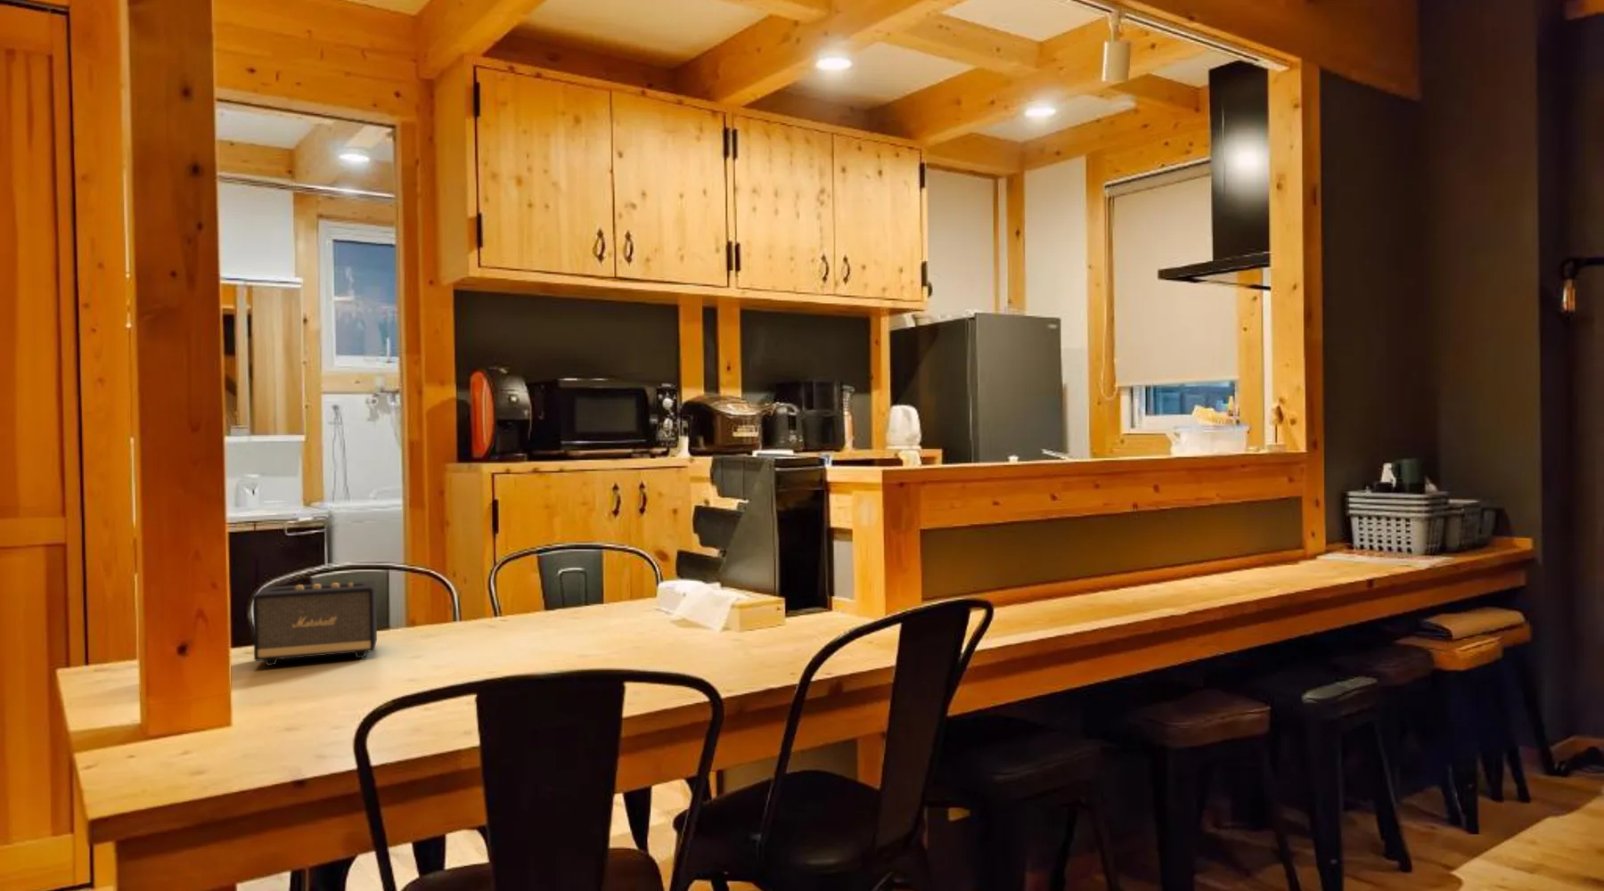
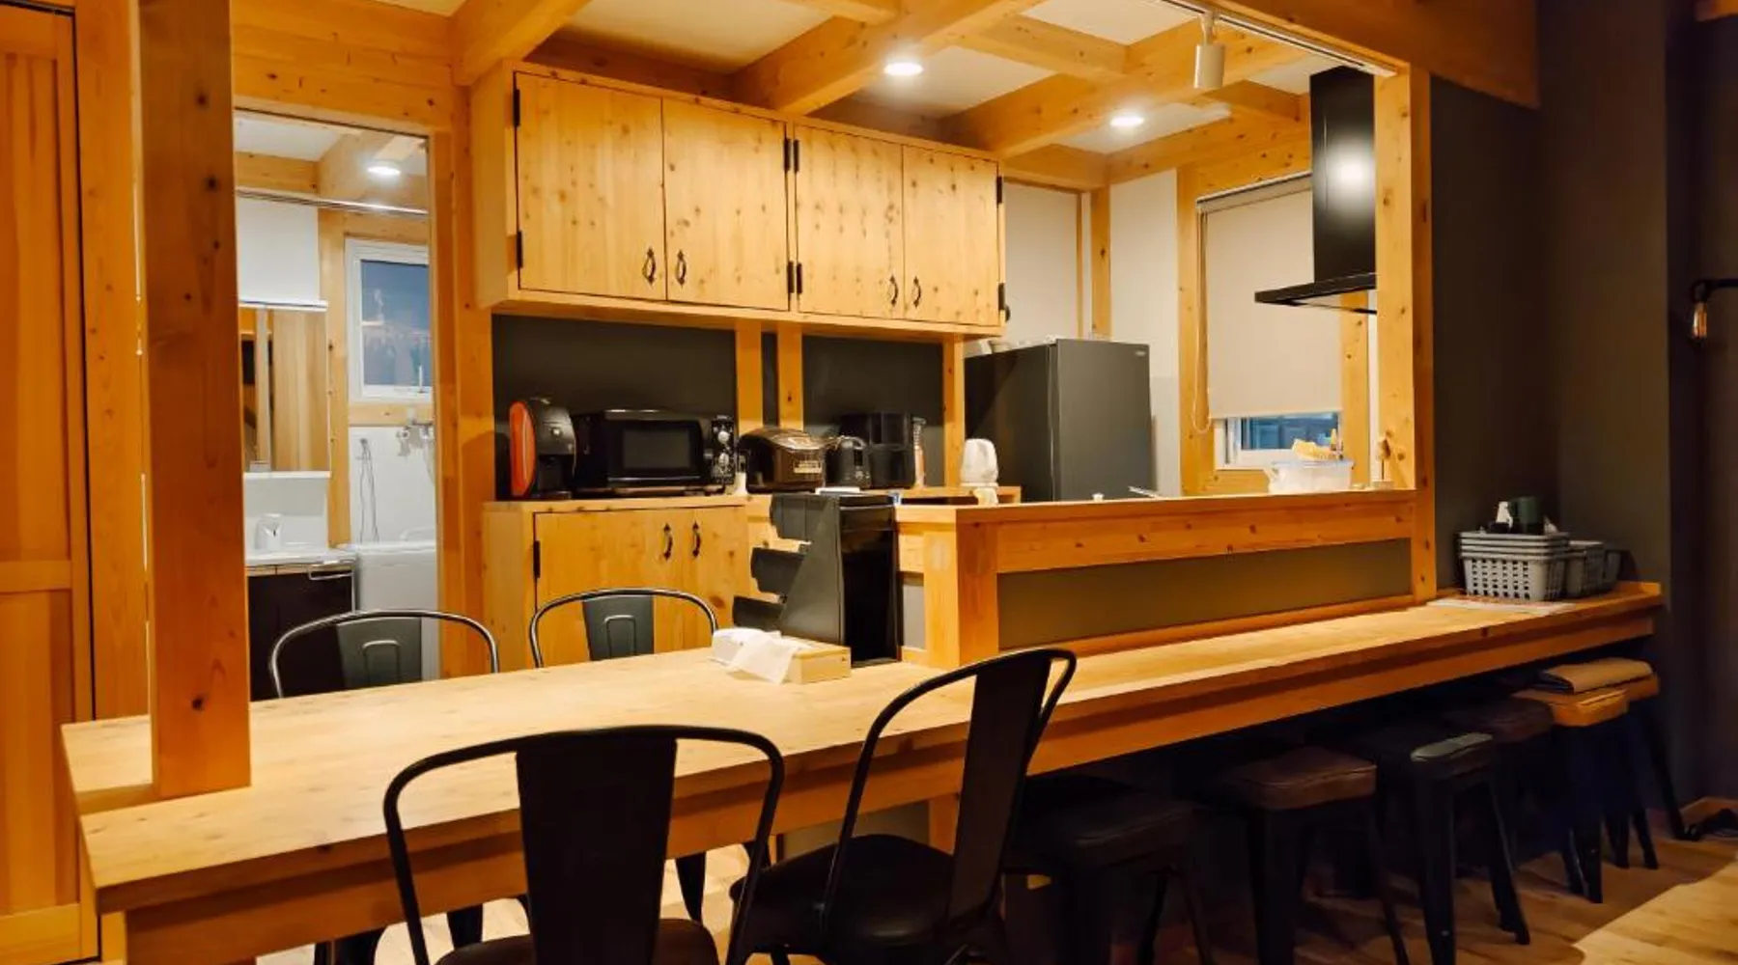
- speaker [252,580,377,666]
